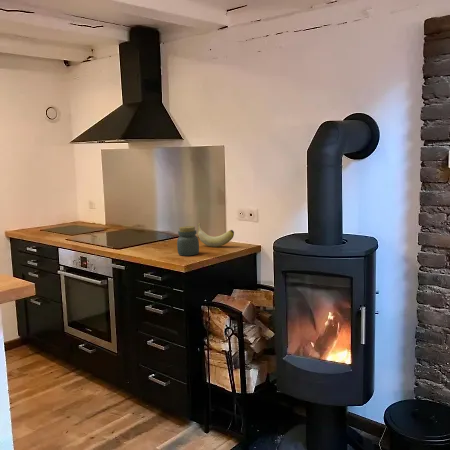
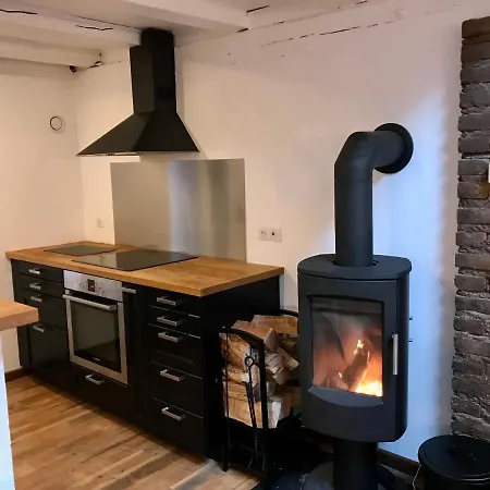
- banana [196,222,235,248]
- jar [176,225,200,257]
